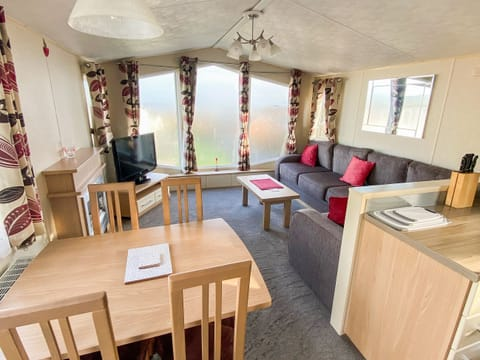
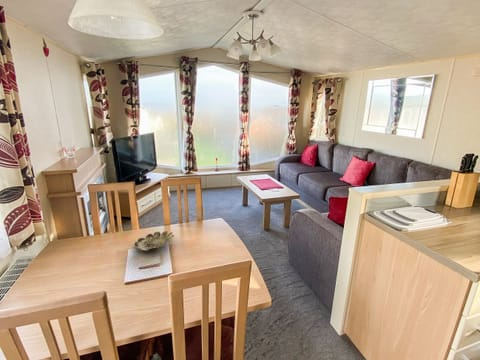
+ bowl [133,230,175,252]
